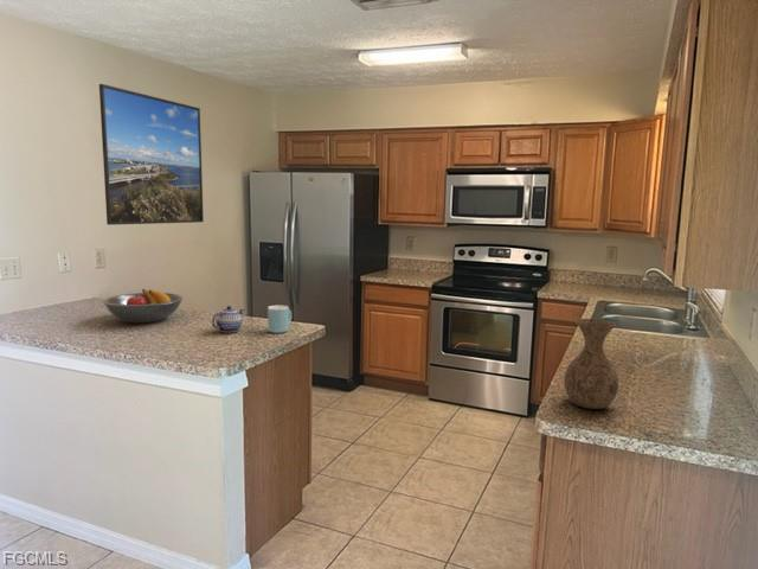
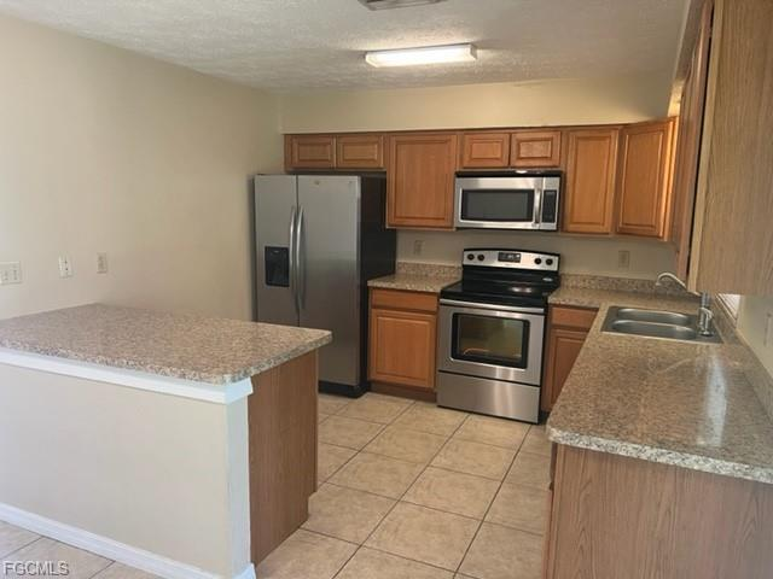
- mug [266,305,293,334]
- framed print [98,83,205,226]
- fruit bowl [102,288,184,324]
- teapot [211,305,246,333]
- vase [563,318,619,410]
